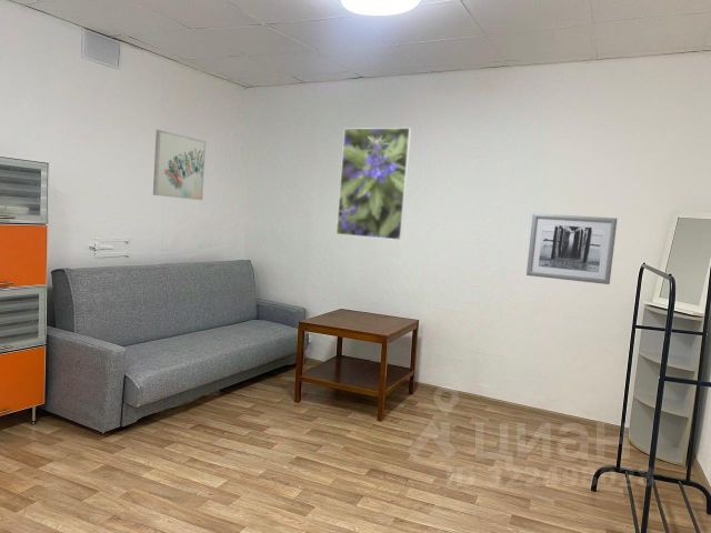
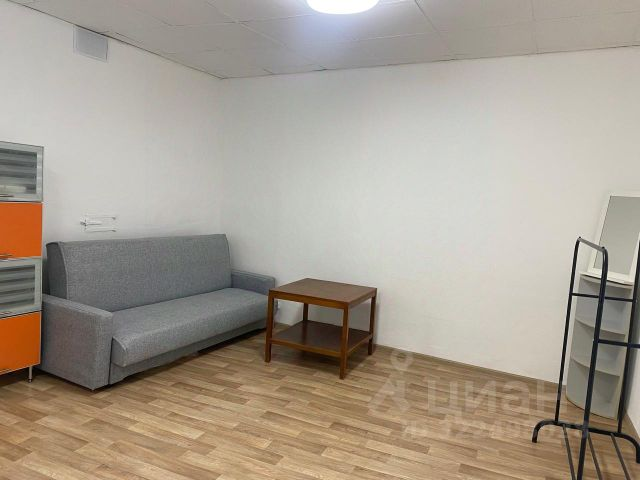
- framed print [336,127,412,241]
- wall art [525,212,619,285]
- wall art [152,129,207,201]
